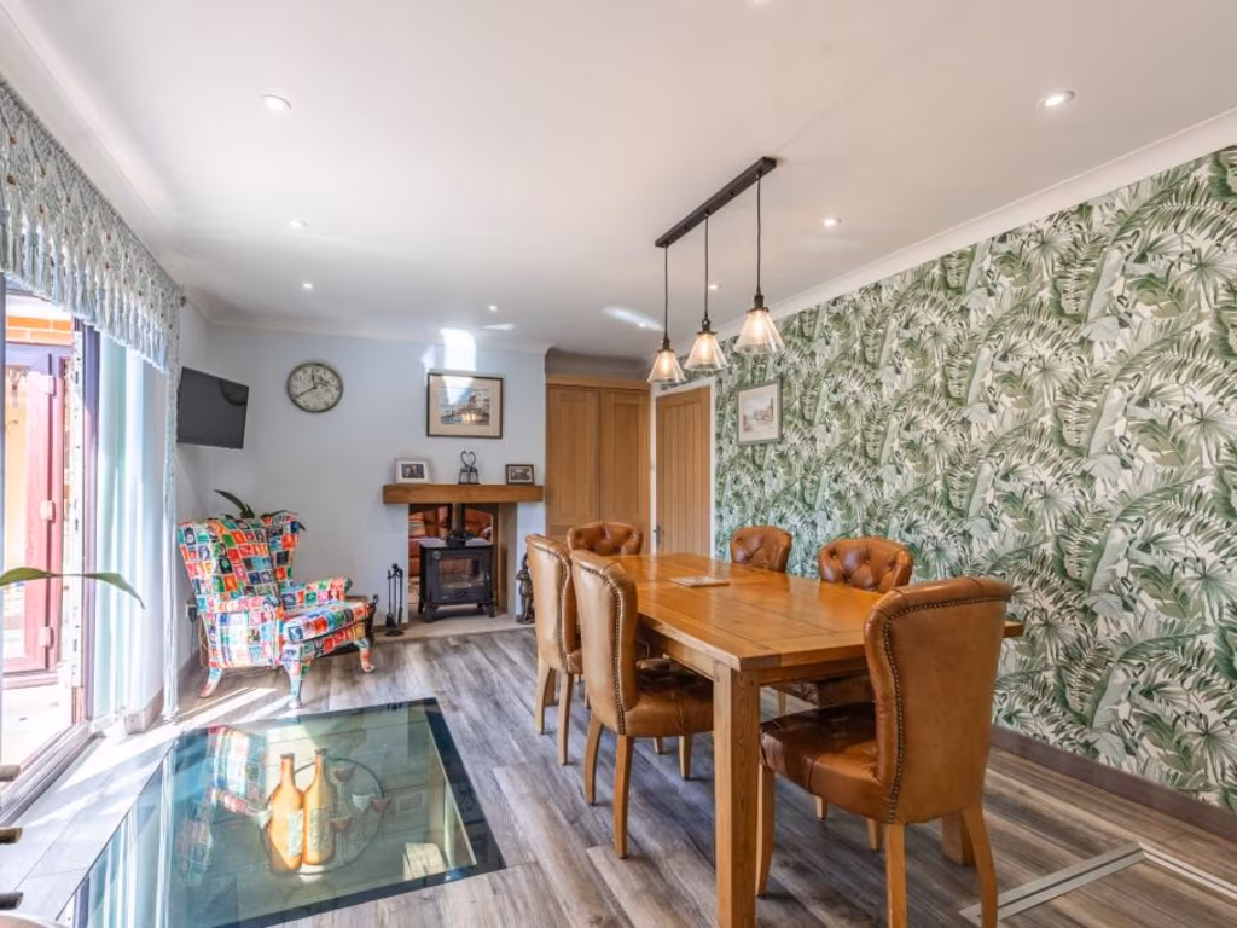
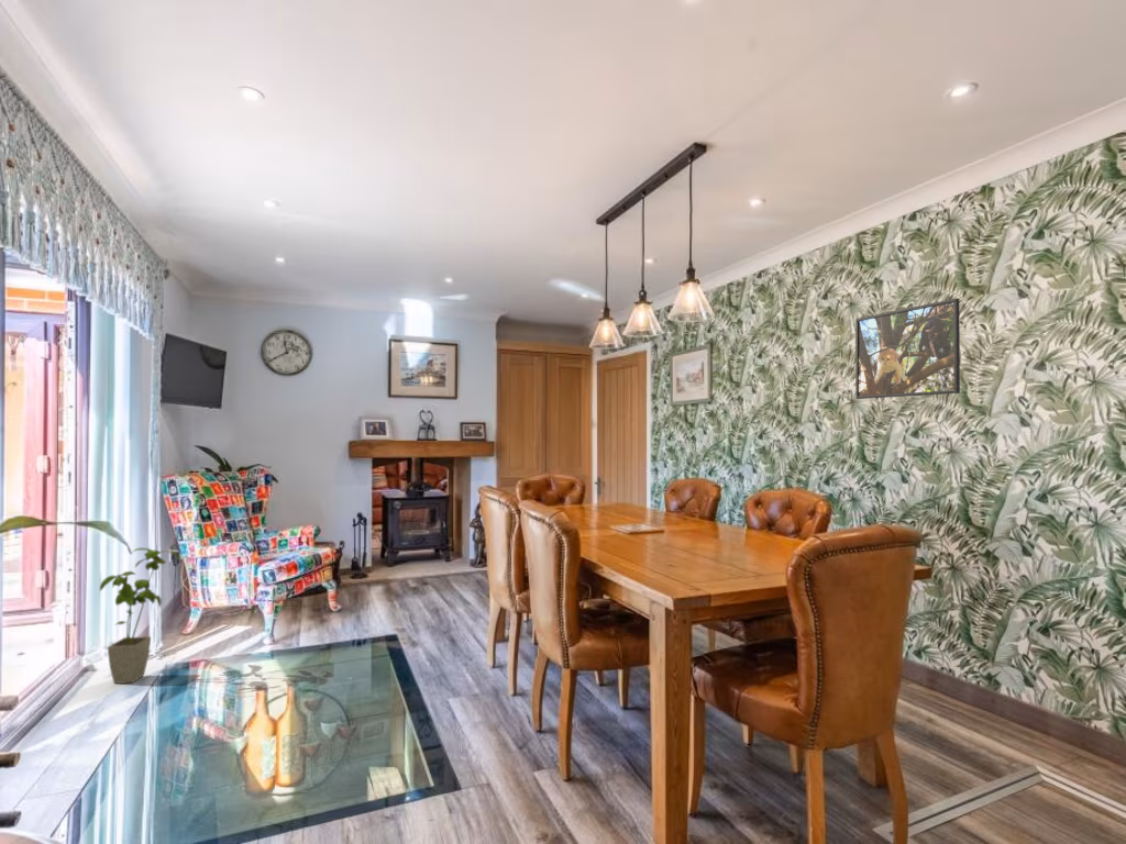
+ house plant [99,547,183,685]
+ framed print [854,297,961,400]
